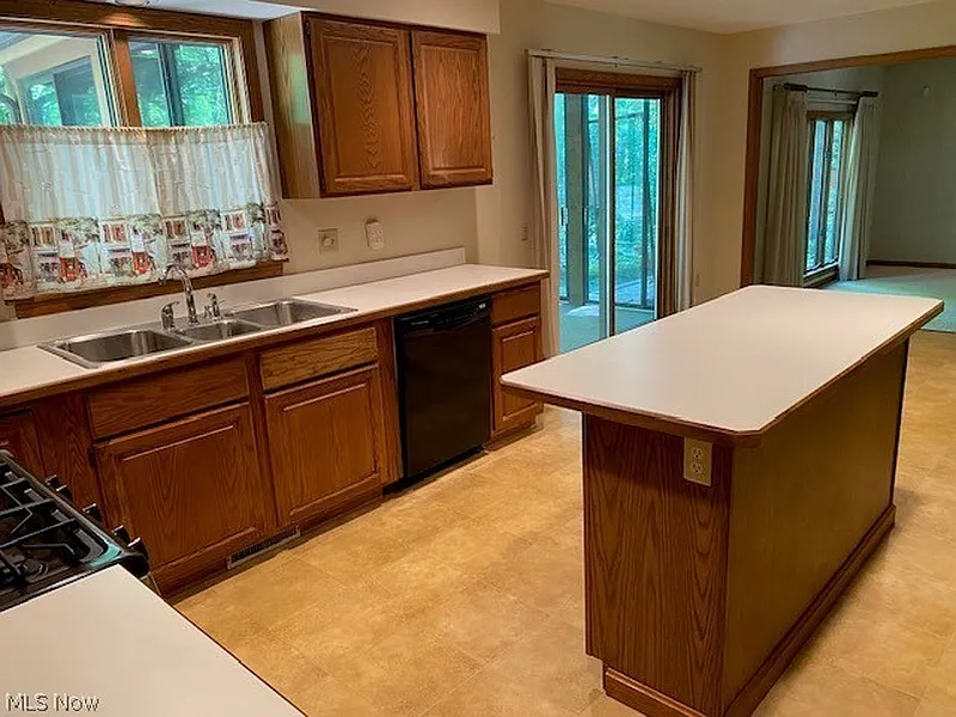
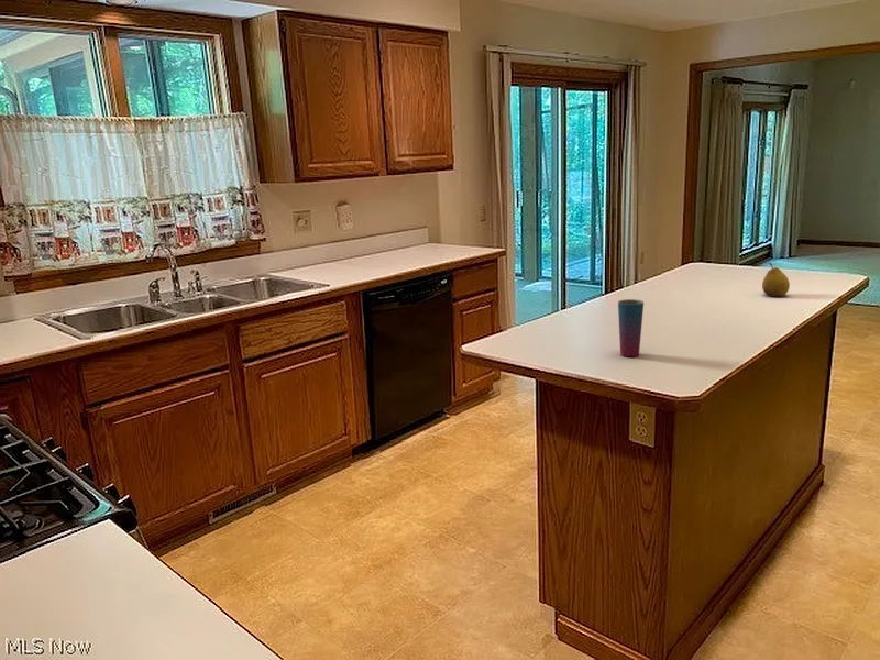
+ cup [617,298,645,358]
+ fruit [761,262,791,298]
